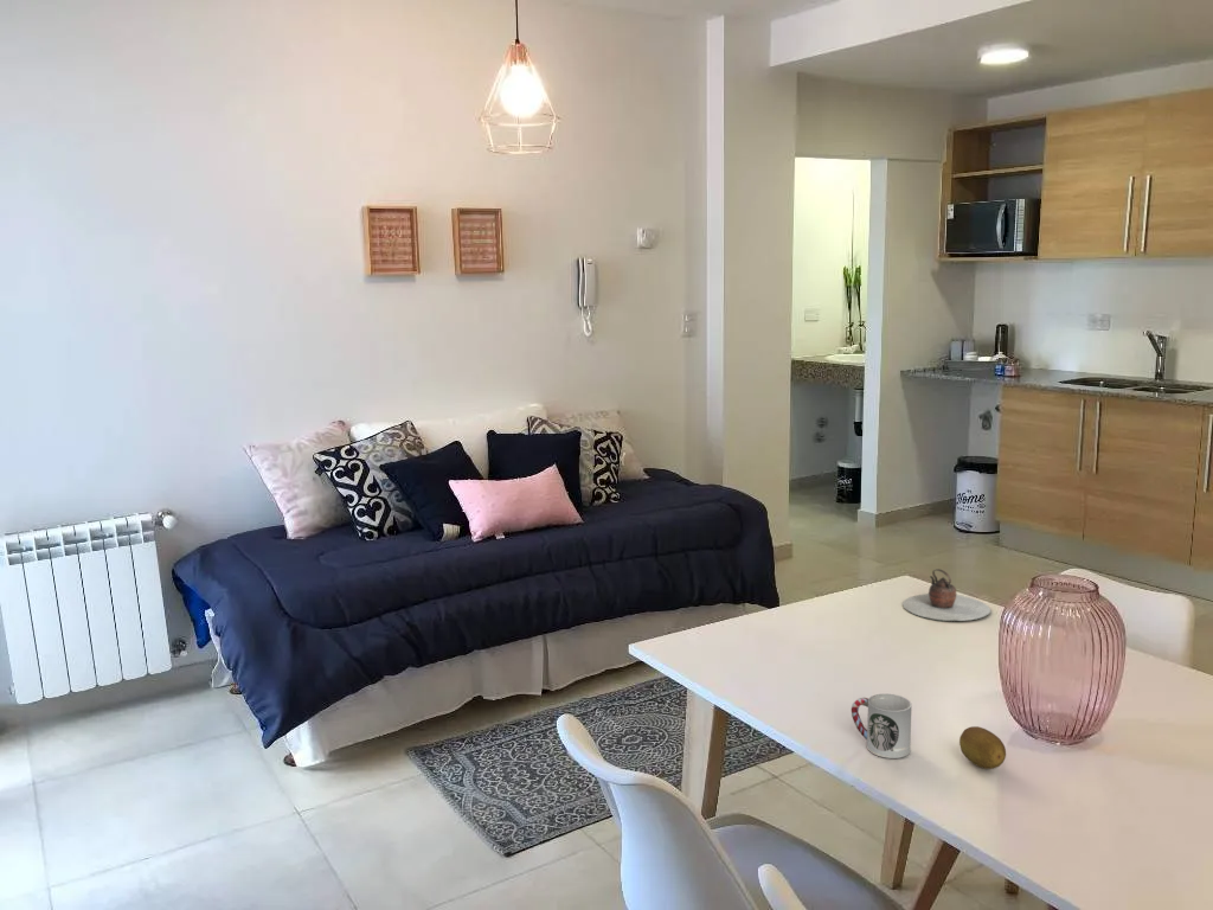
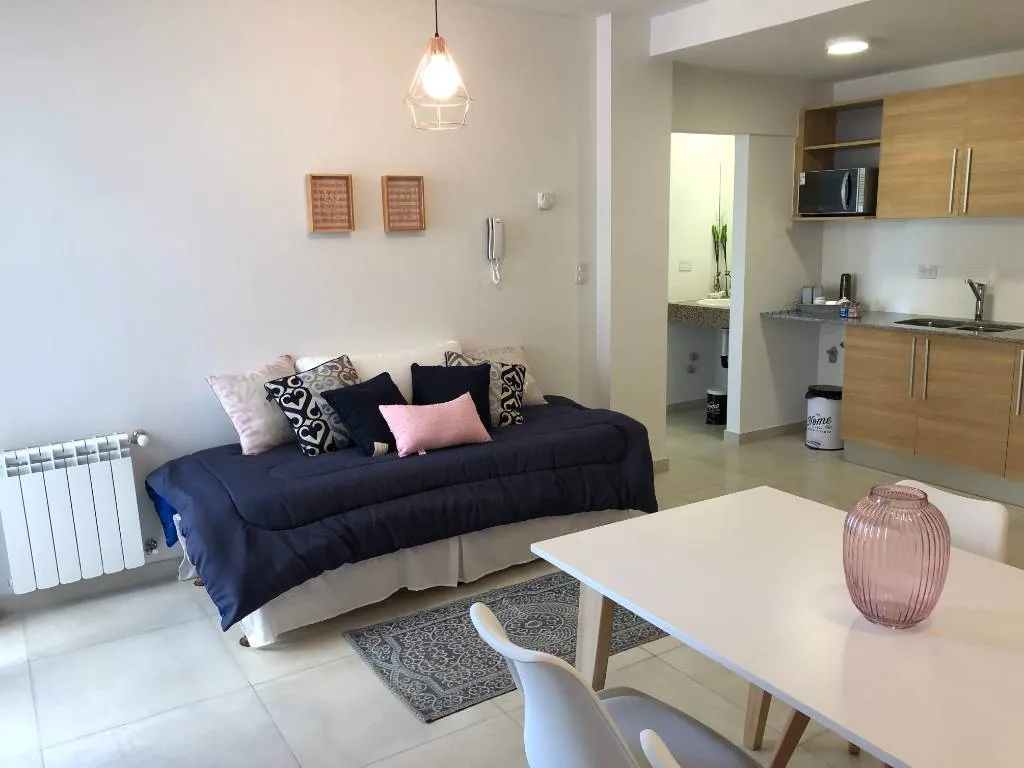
- cup [851,693,913,760]
- fruit [958,725,1007,770]
- teapot [901,568,991,622]
